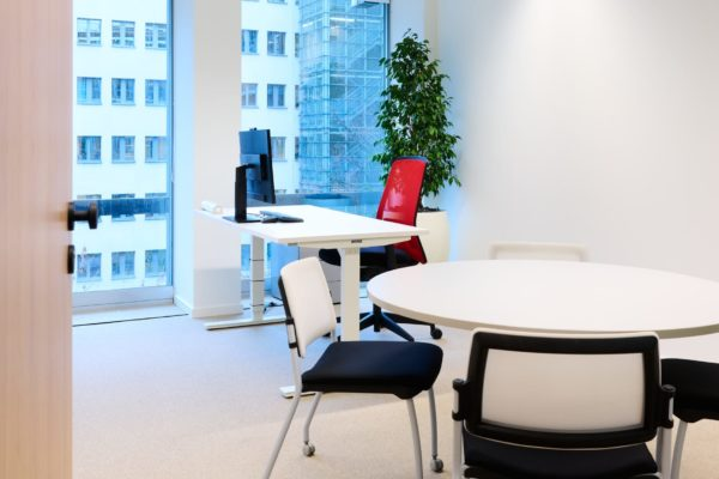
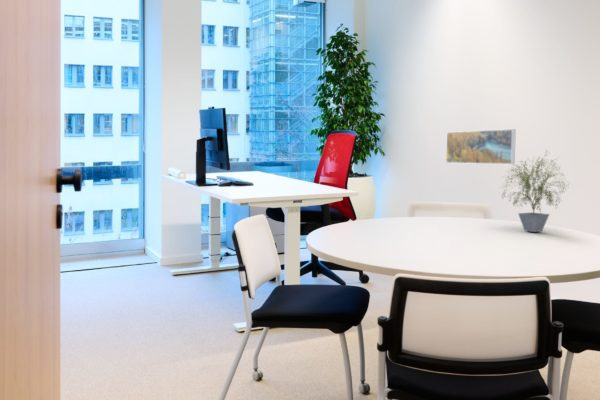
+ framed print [445,128,517,165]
+ potted plant [500,149,570,233]
